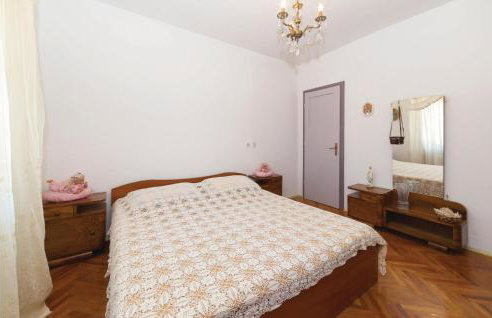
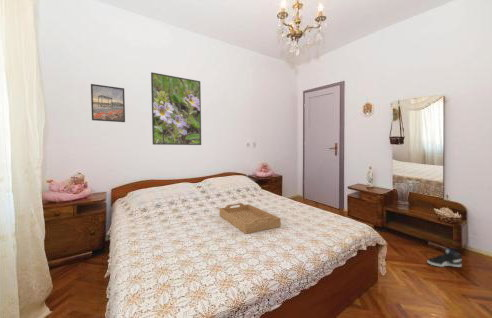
+ serving tray [218,202,282,235]
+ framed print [90,83,126,123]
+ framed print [150,71,202,146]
+ sneaker [426,247,463,268]
